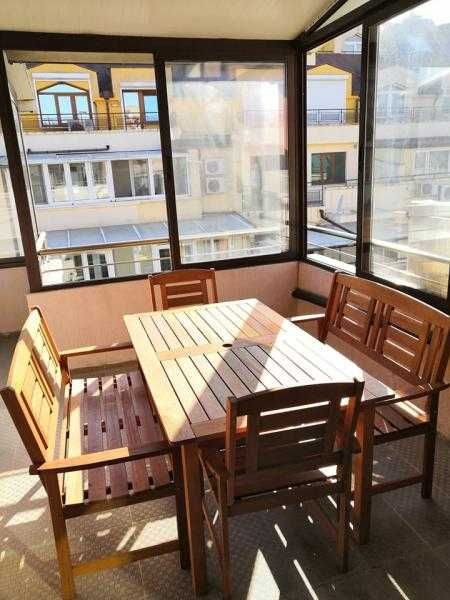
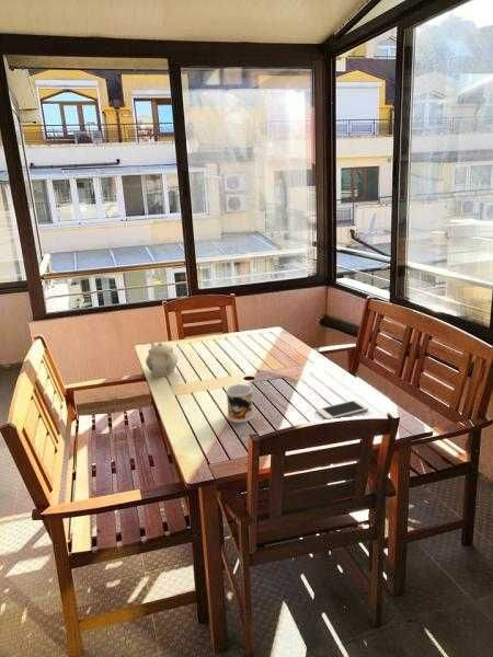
+ mug [226,383,254,424]
+ teapot [145,341,179,378]
+ cell phone [316,399,369,420]
